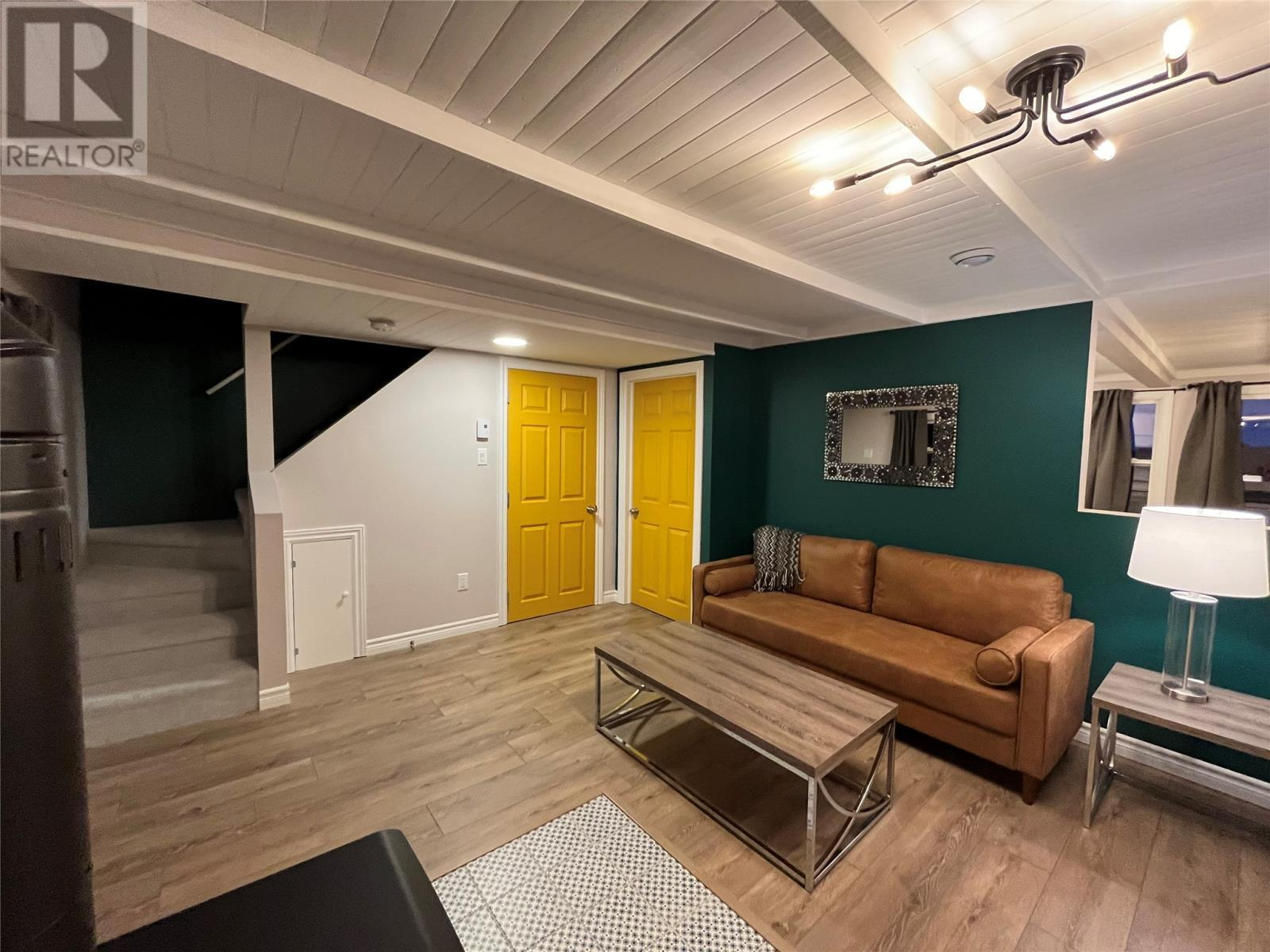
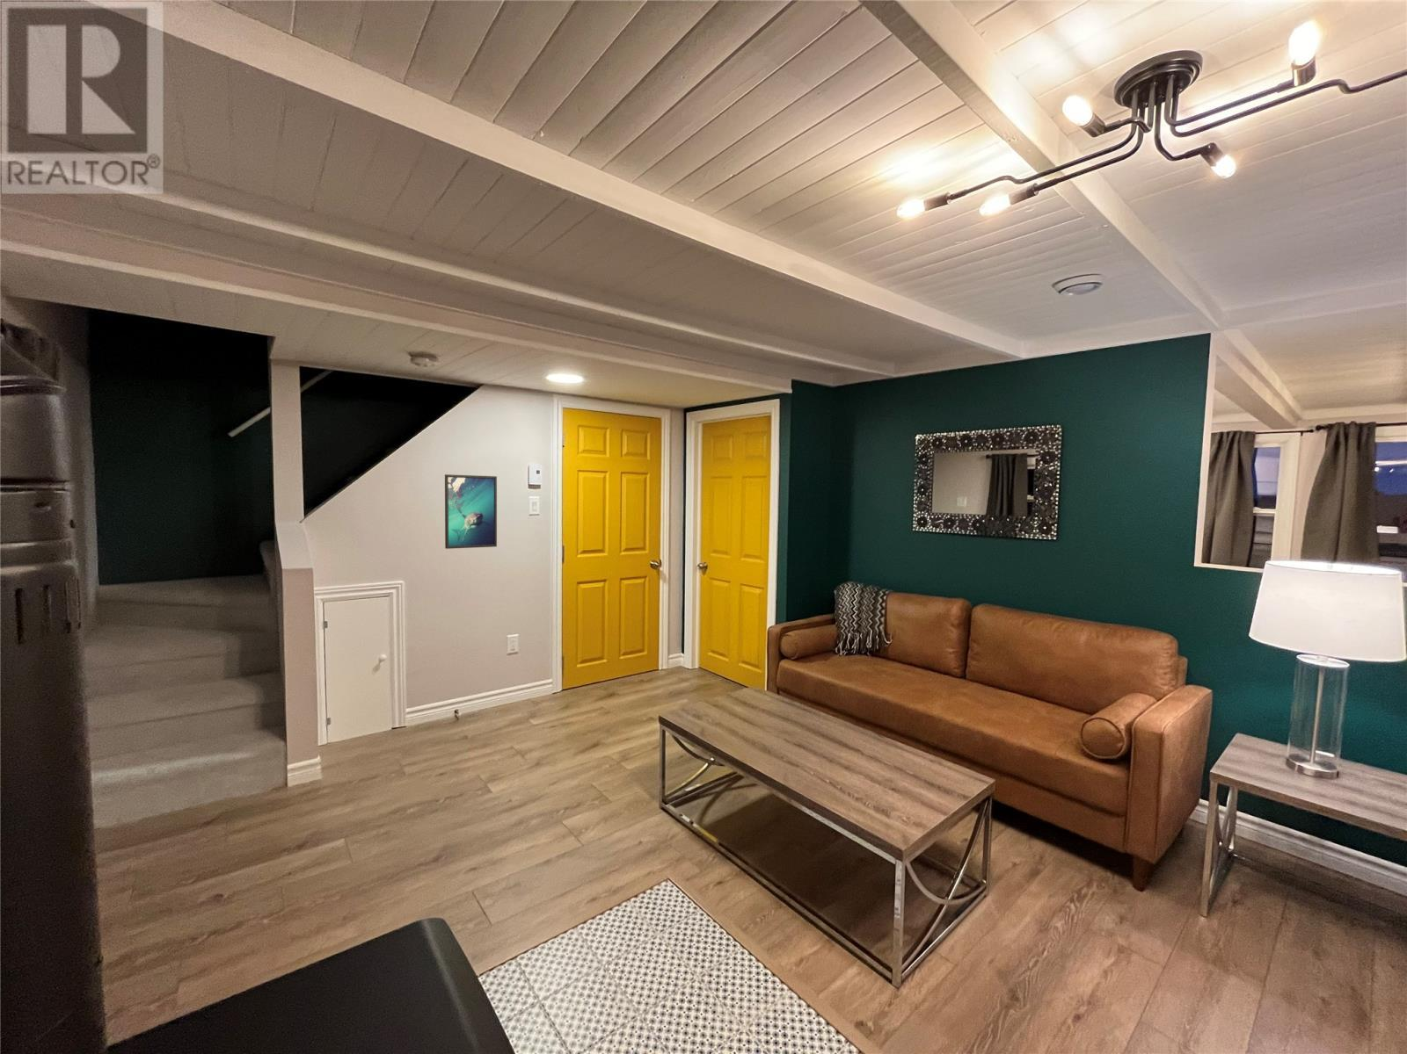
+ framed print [444,474,497,550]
